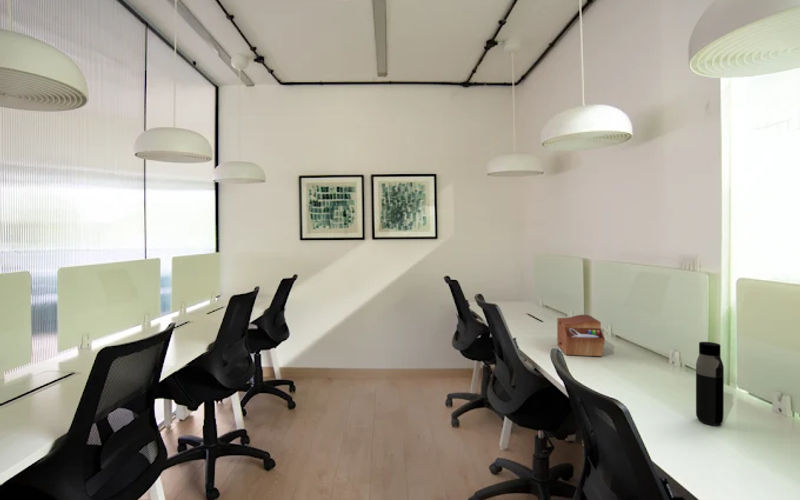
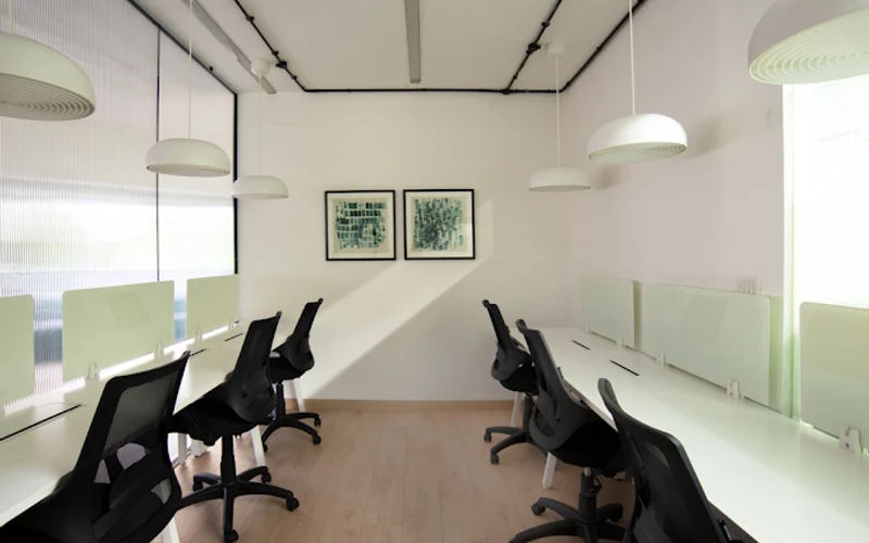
- sewing box [556,314,606,357]
- water bottle [695,341,725,427]
